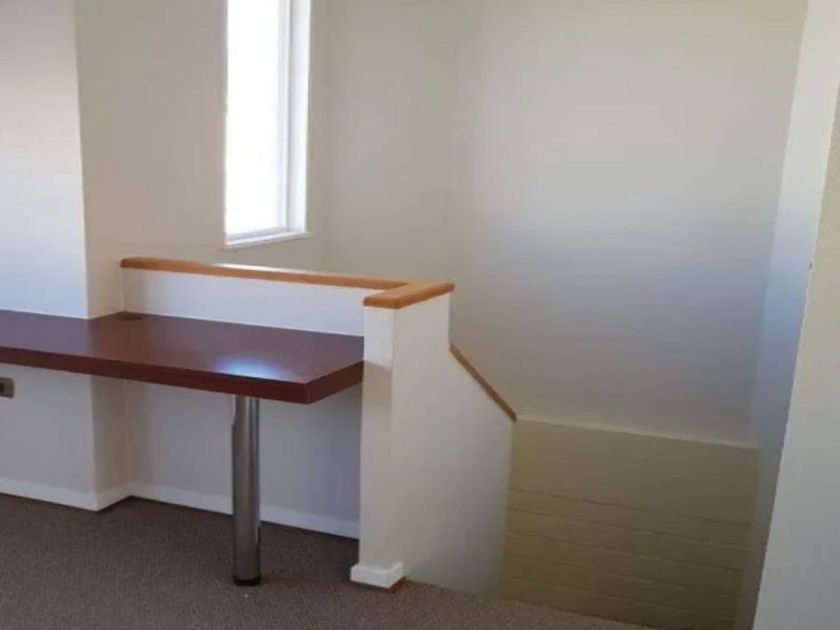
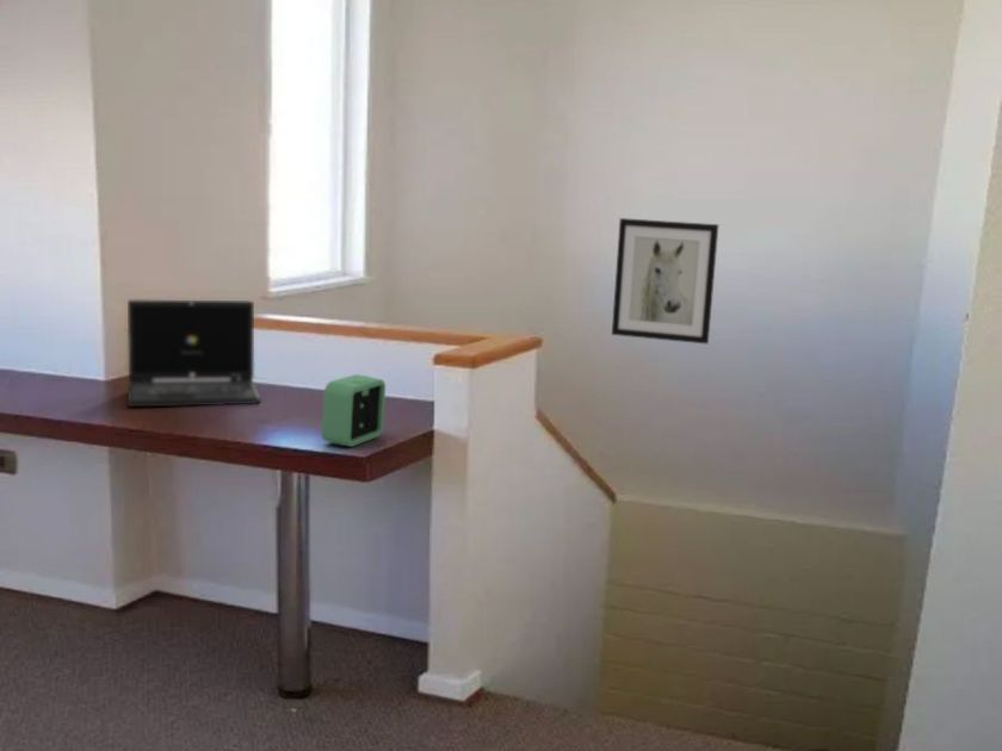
+ wall art [611,217,720,346]
+ alarm clock [321,373,386,448]
+ laptop [126,299,261,408]
